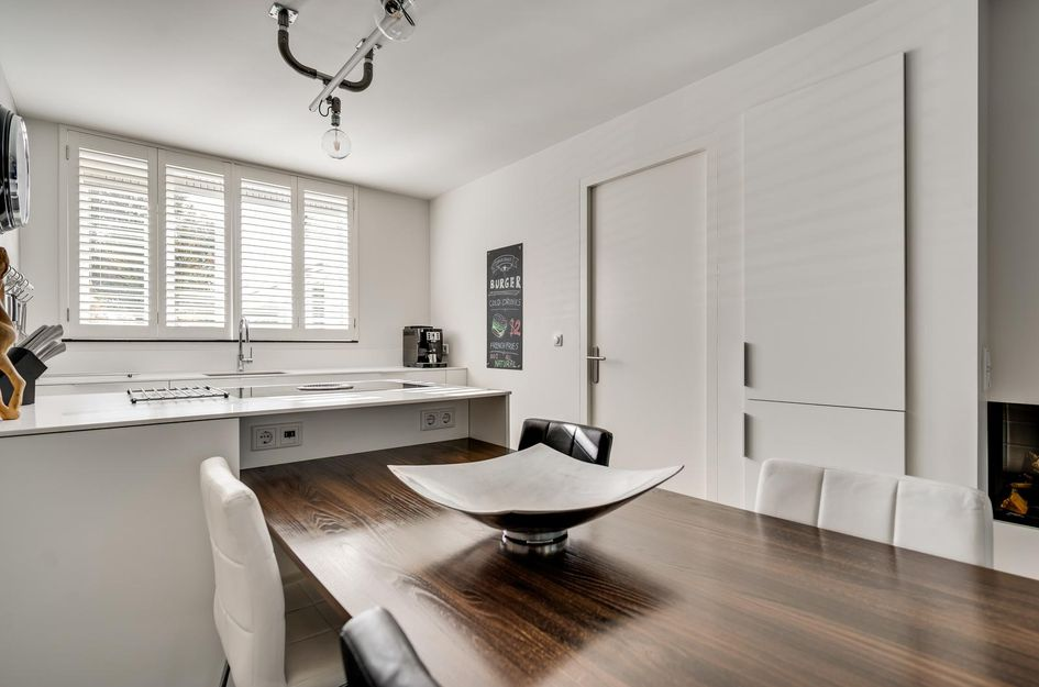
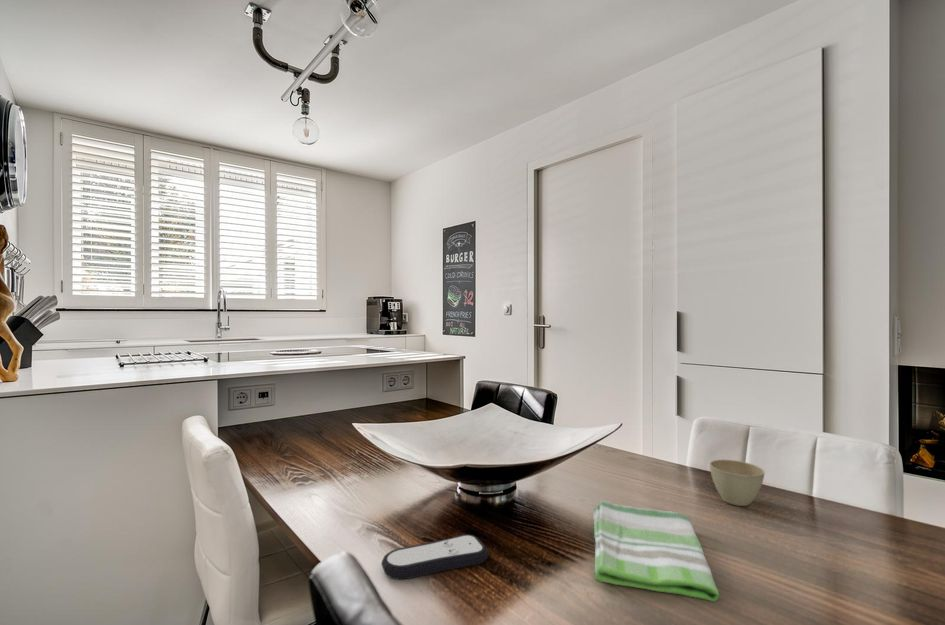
+ remote control [380,533,490,581]
+ dish towel [593,500,720,603]
+ flower pot [709,458,766,507]
